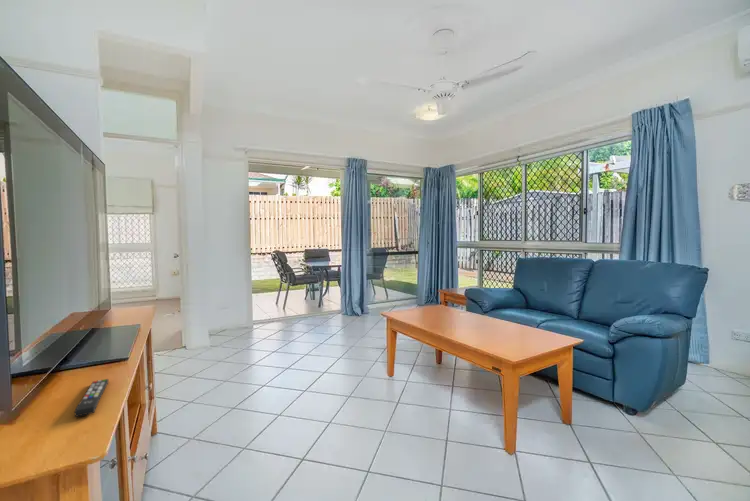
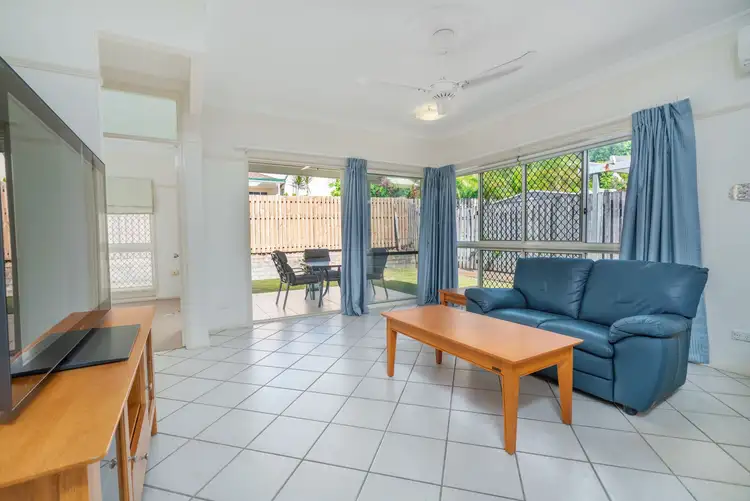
- remote control [73,378,109,418]
